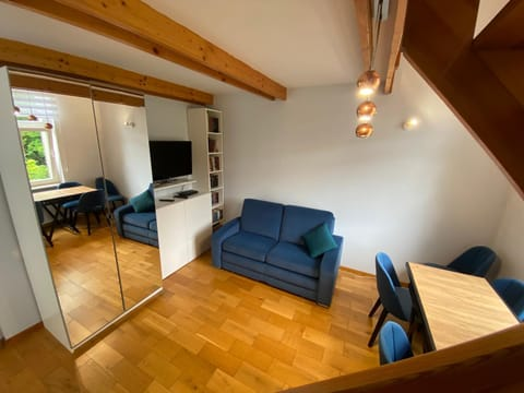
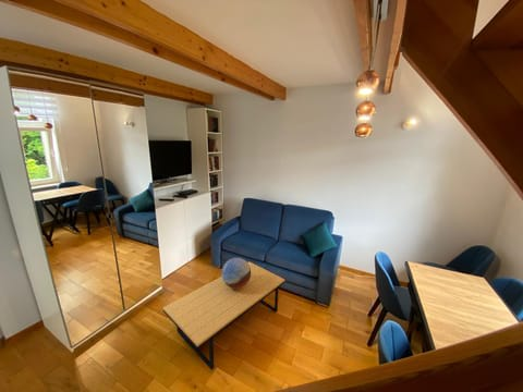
+ decorative globe [220,257,251,289]
+ coffee table [162,261,285,371]
